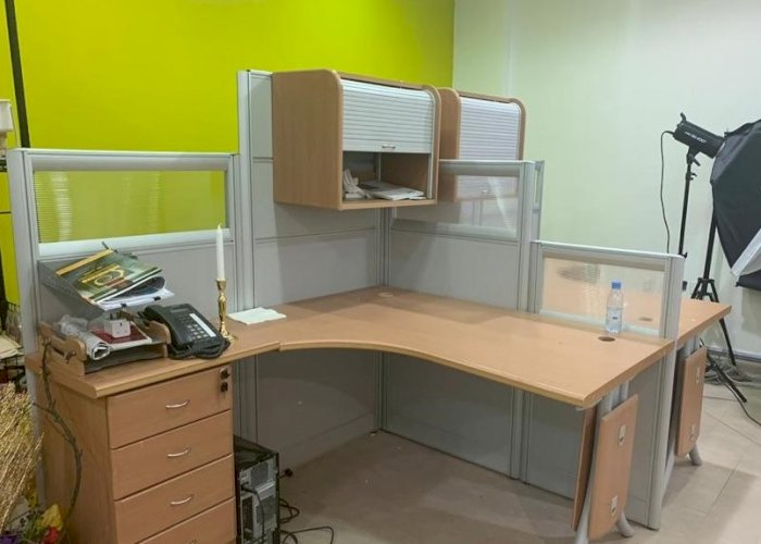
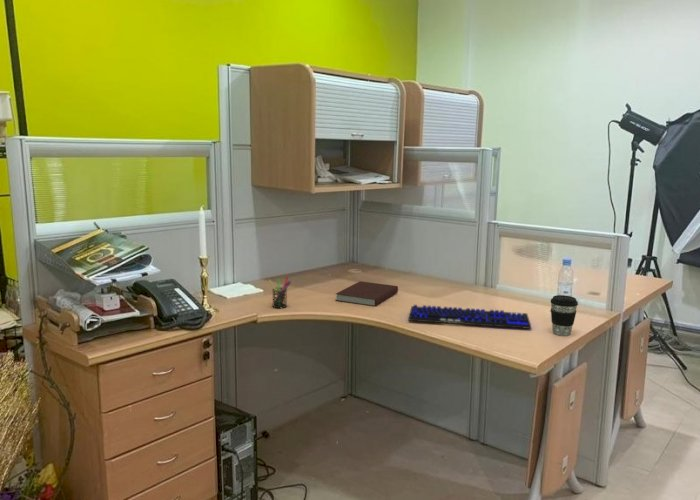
+ notebook [335,280,399,307]
+ keyboard [408,304,532,330]
+ coffee cup [550,294,579,337]
+ pen holder [268,275,292,309]
